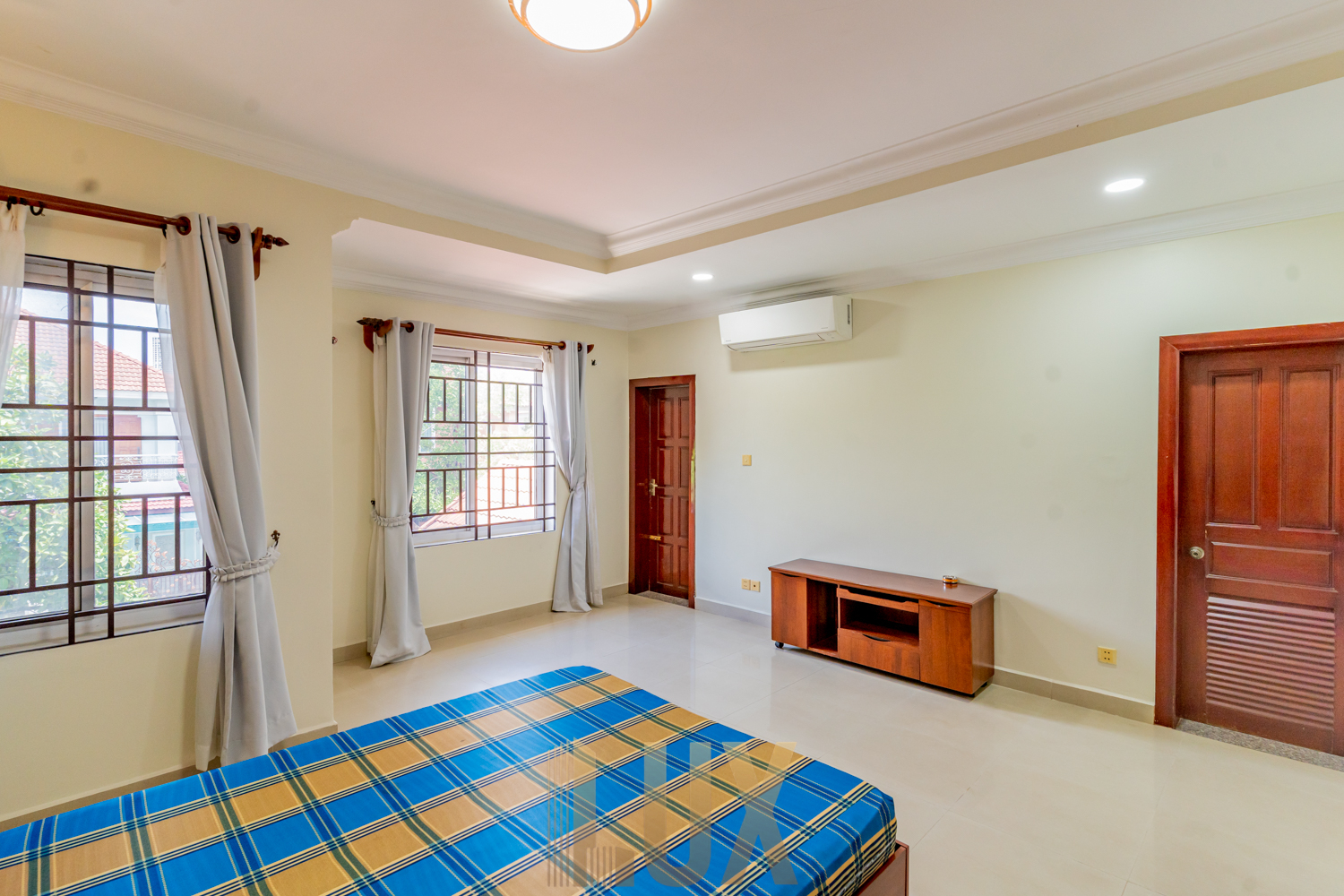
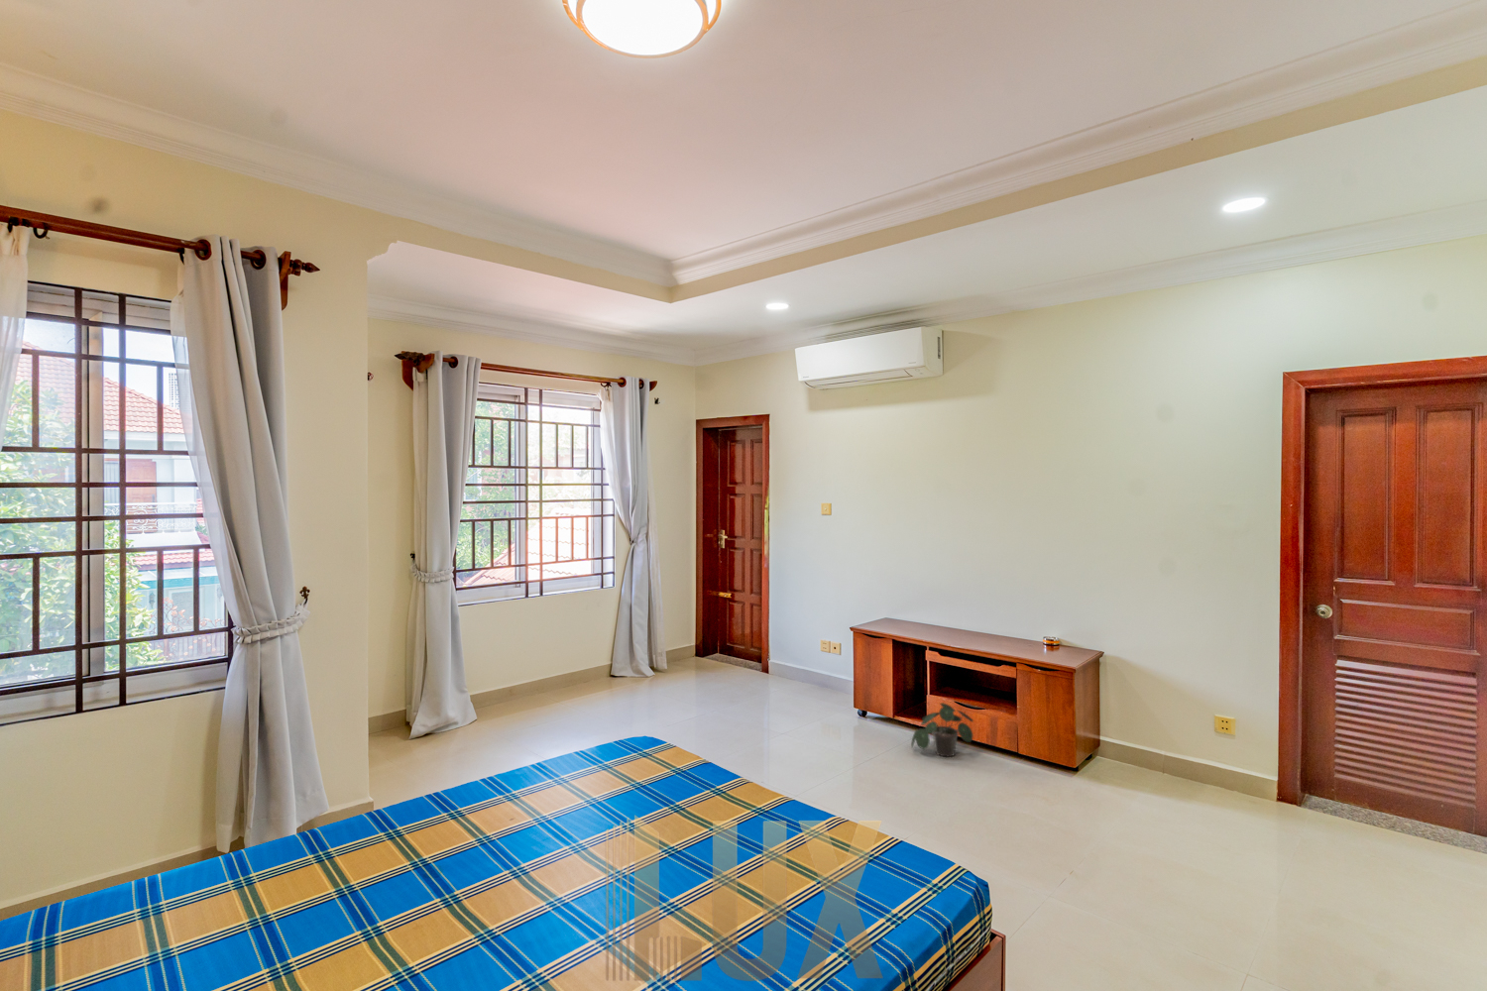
+ potted plant [911,701,975,758]
